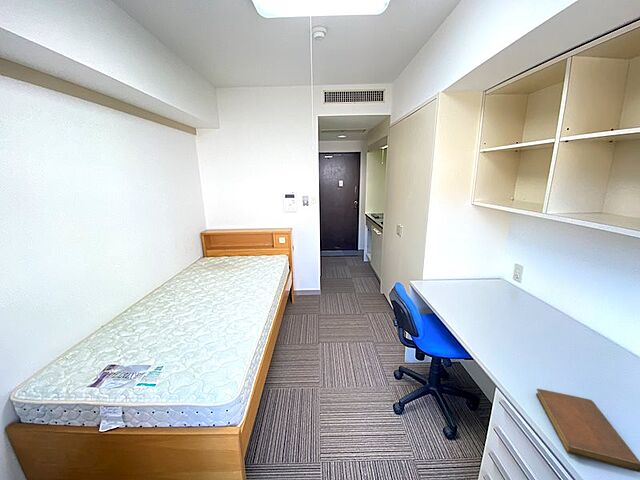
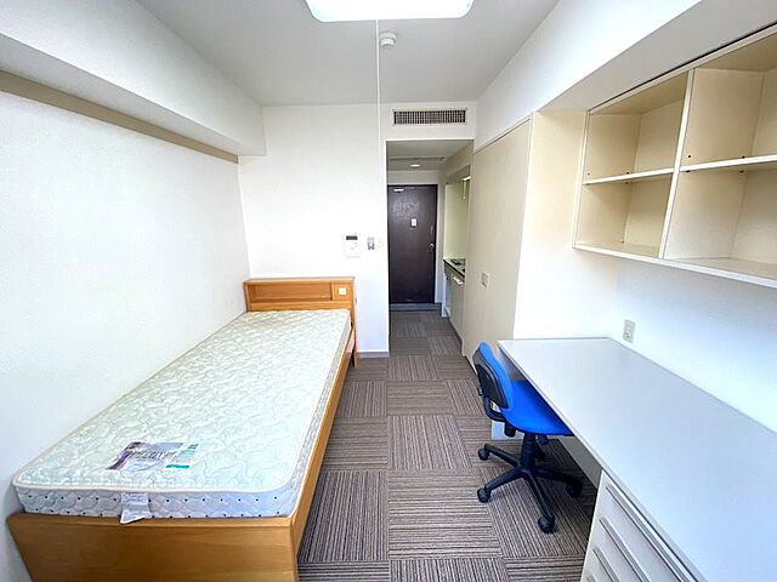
- notebook [535,388,640,473]
